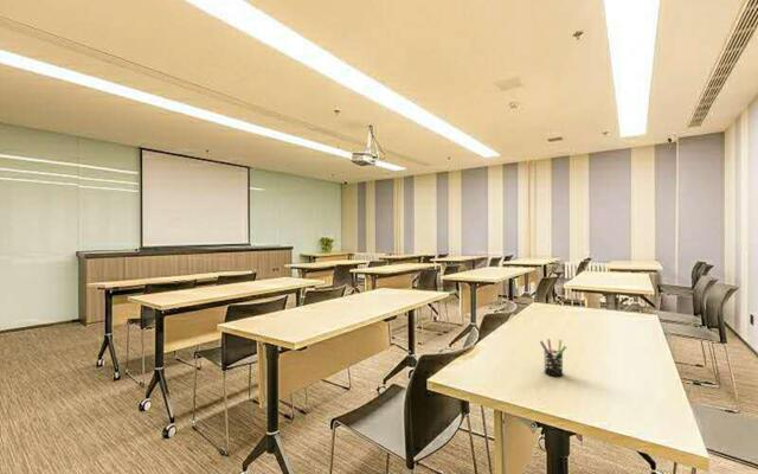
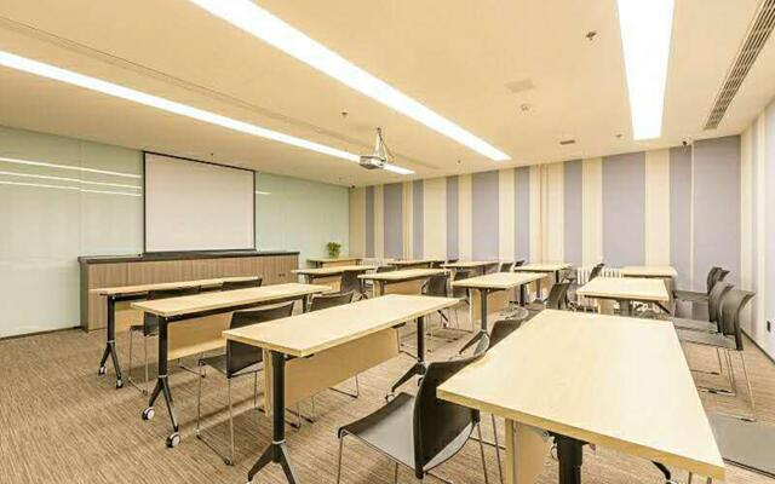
- pen holder [539,338,567,377]
